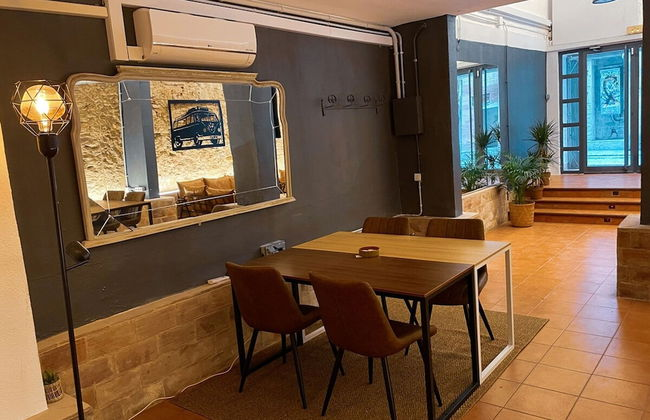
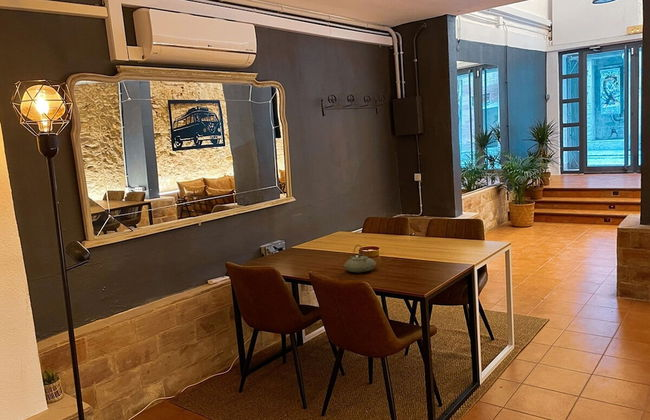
+ teapot [343,244,377,273]
